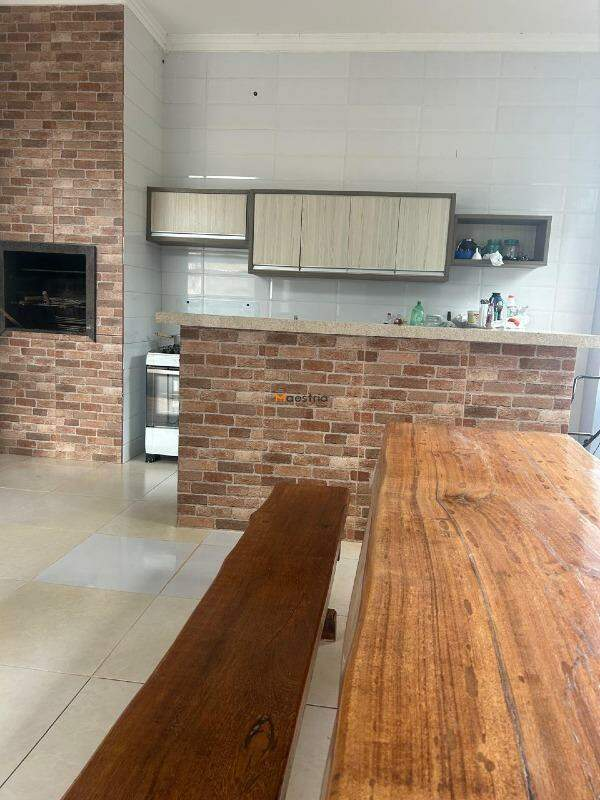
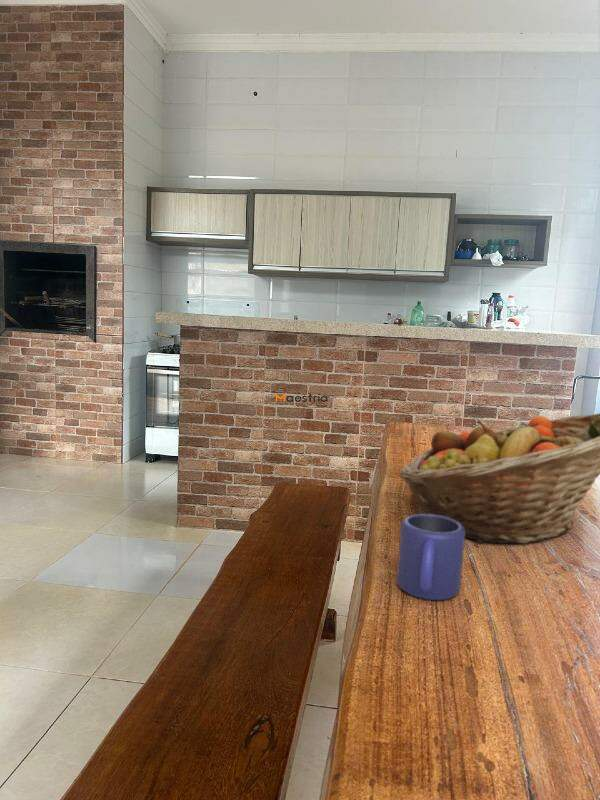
+ fruit basket [398,412,600,544]
+ mug [396,513,466,601]
